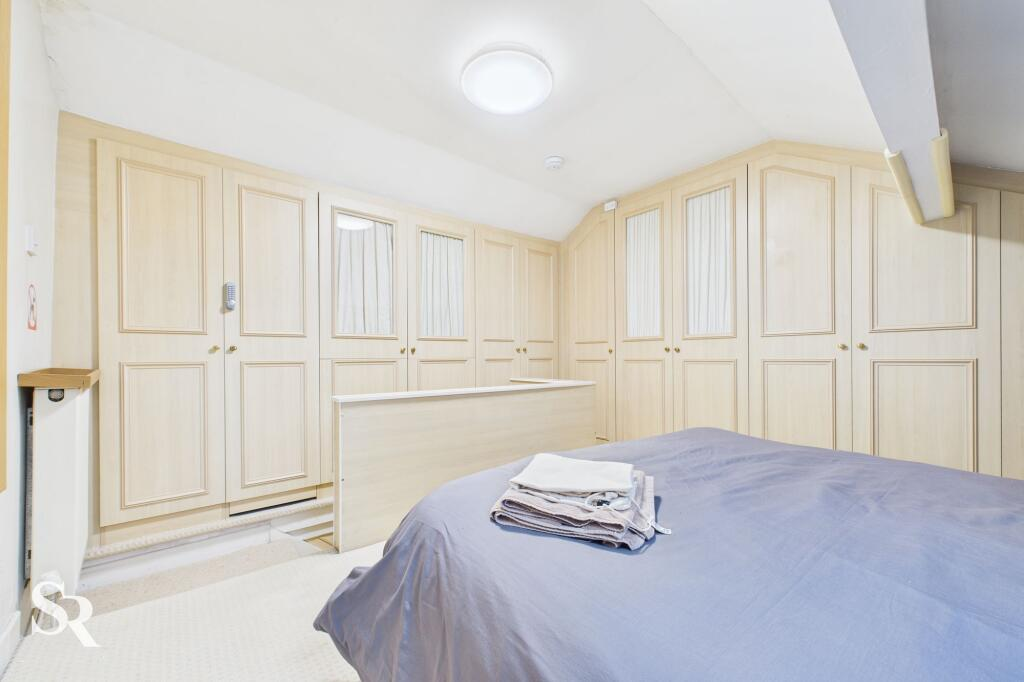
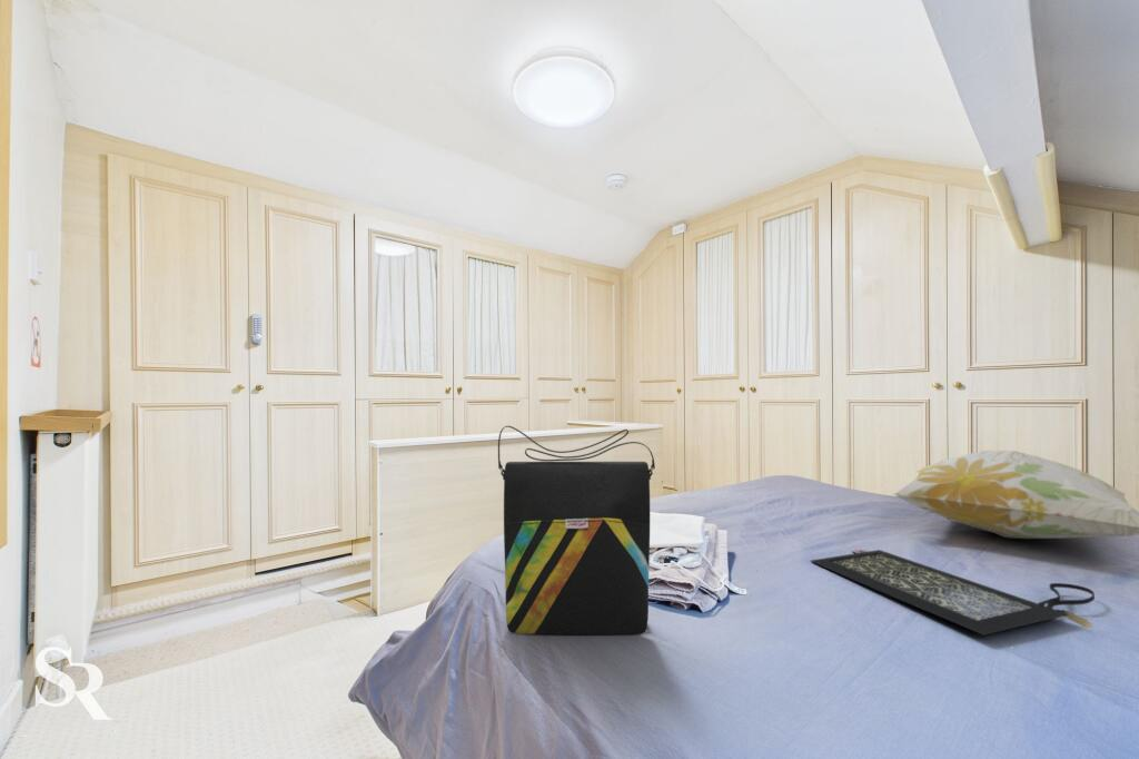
+ clutch bag [810,549,1096,637]
+ decorative pillow [893,450,1139,540]
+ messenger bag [497,425,656,635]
